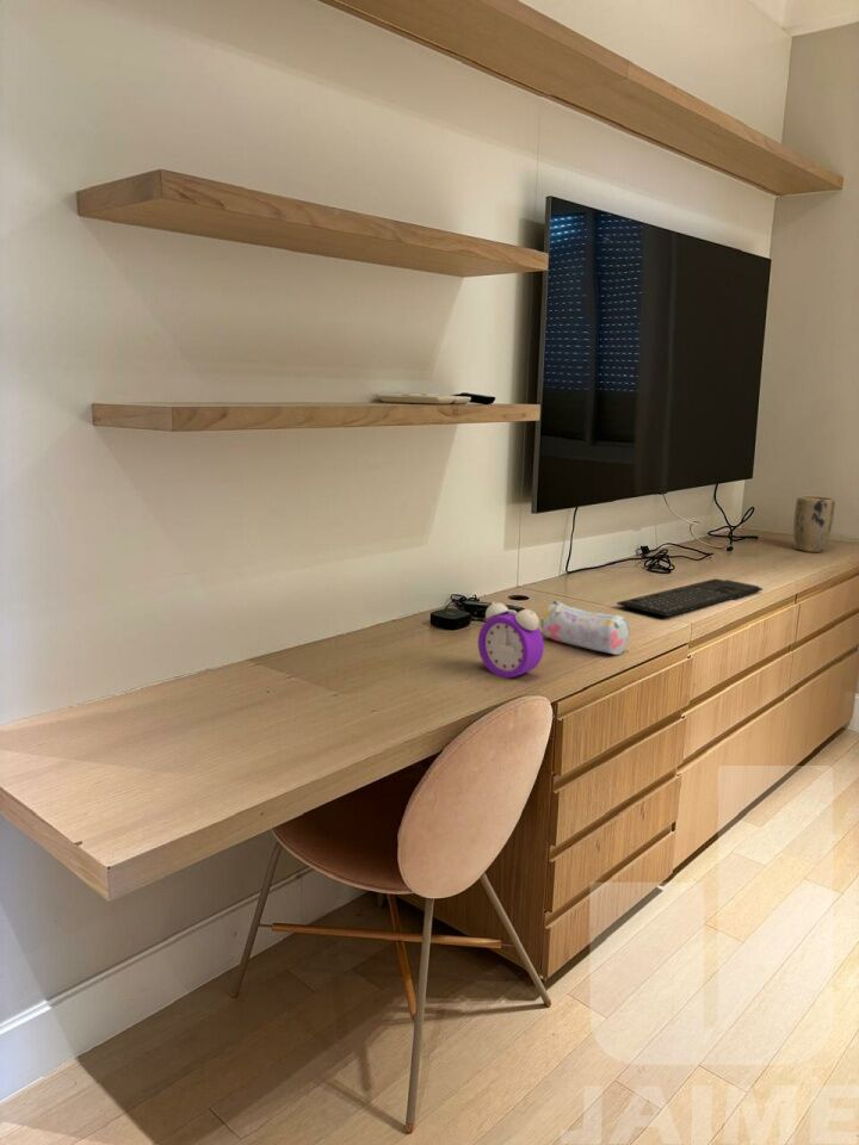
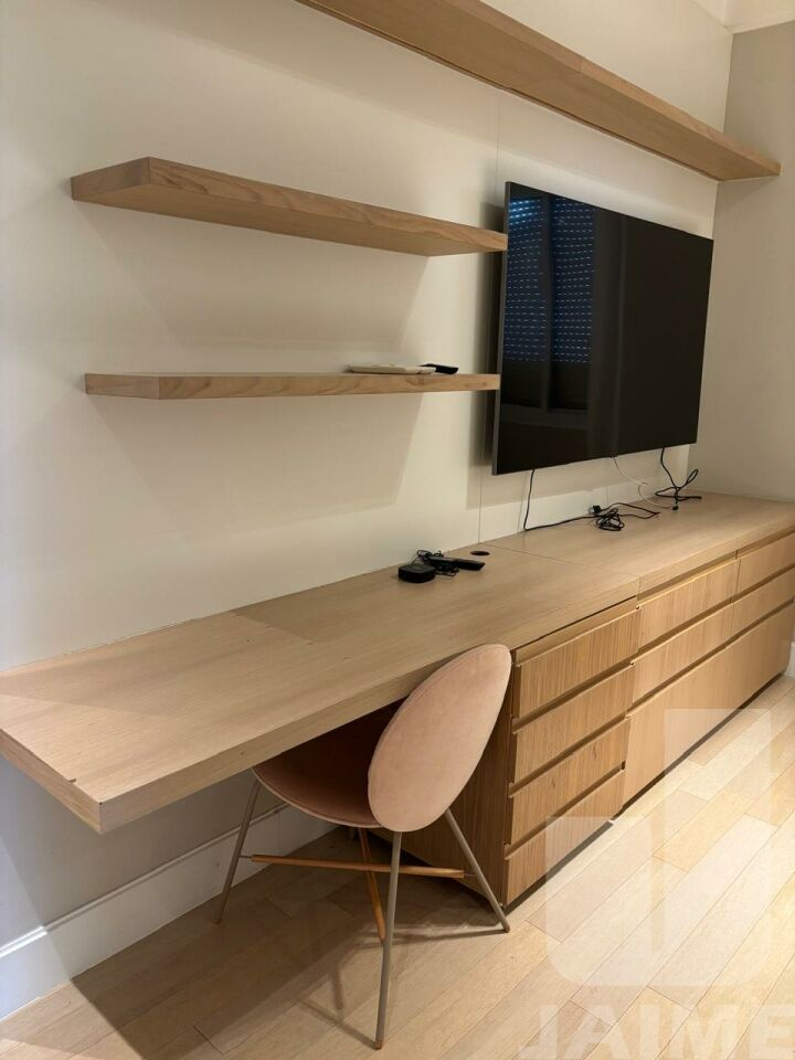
- pencil case [540,600,631,656]
- plant pot [792,495,836,553]
- alarm clock [477,601,545,679]
- keyboard [616,577,764,618]
